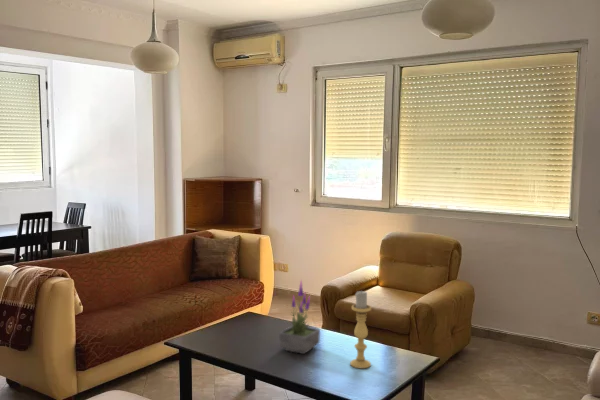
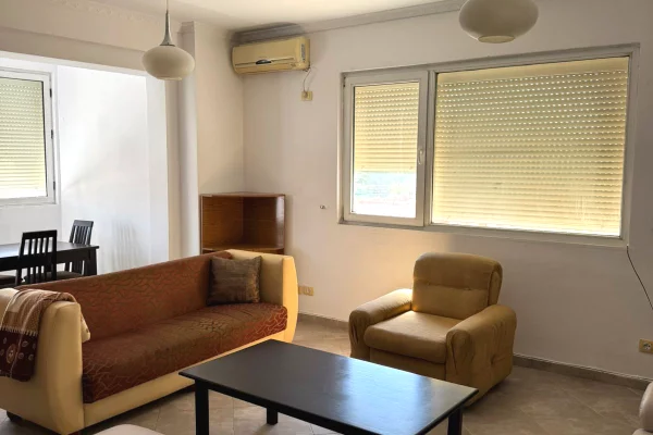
- potted plant [278,278,321,355]
- candle holder [349,289,372,369]
